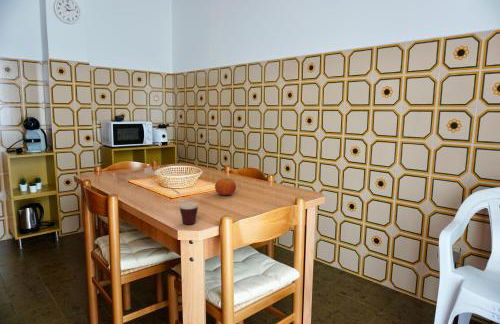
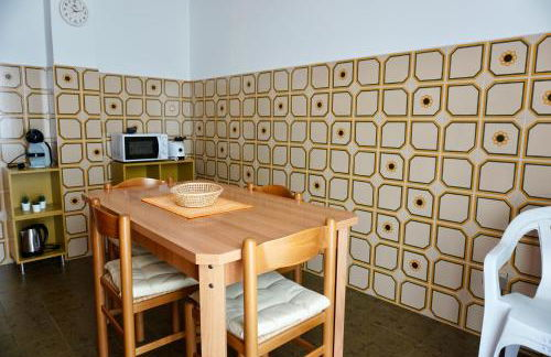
- cup [170,187,199,225]
- fruit [214,178,237,196]
